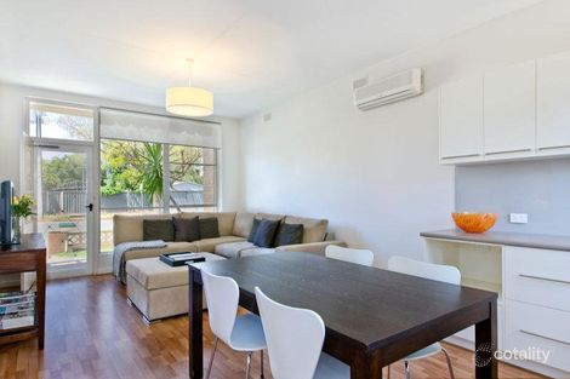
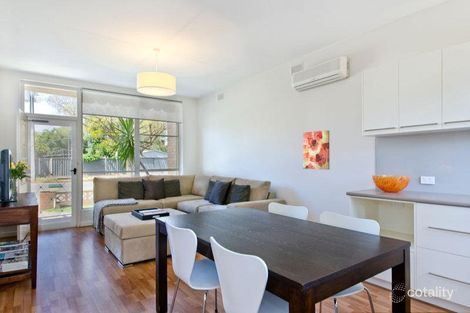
+ wall art [302,129,330,171]
